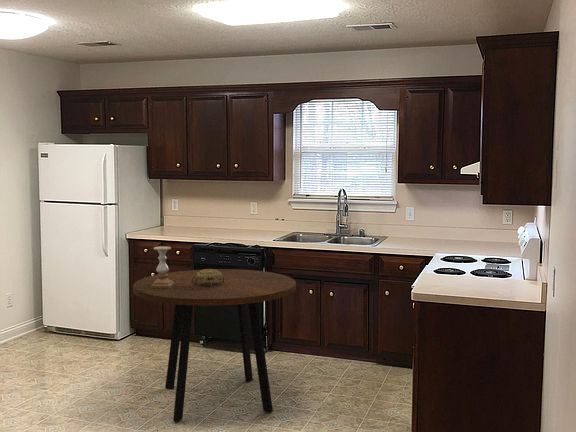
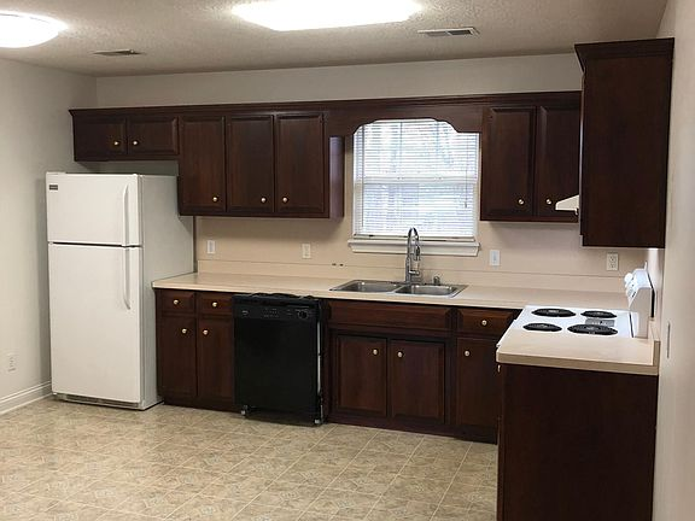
- candle holder [152,245,174,289]
- decorative bowl [192,268,224,288]
- dining table [132,268,297,423]
